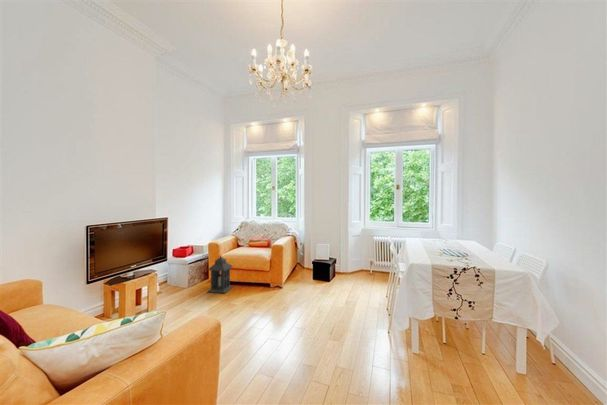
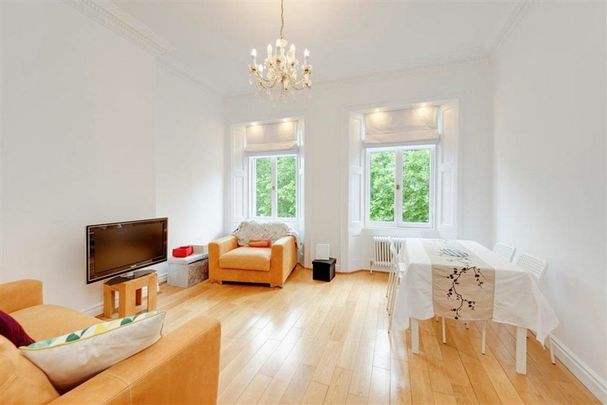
- lantern [207,254,234,294]
